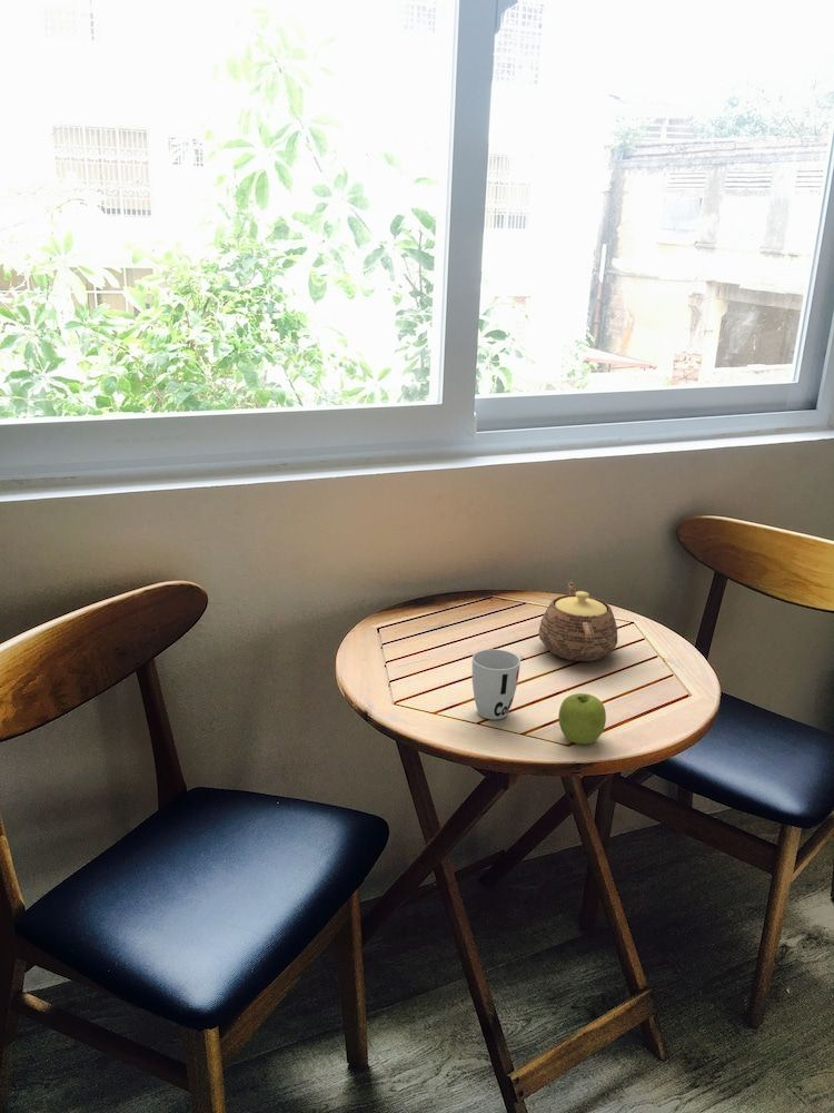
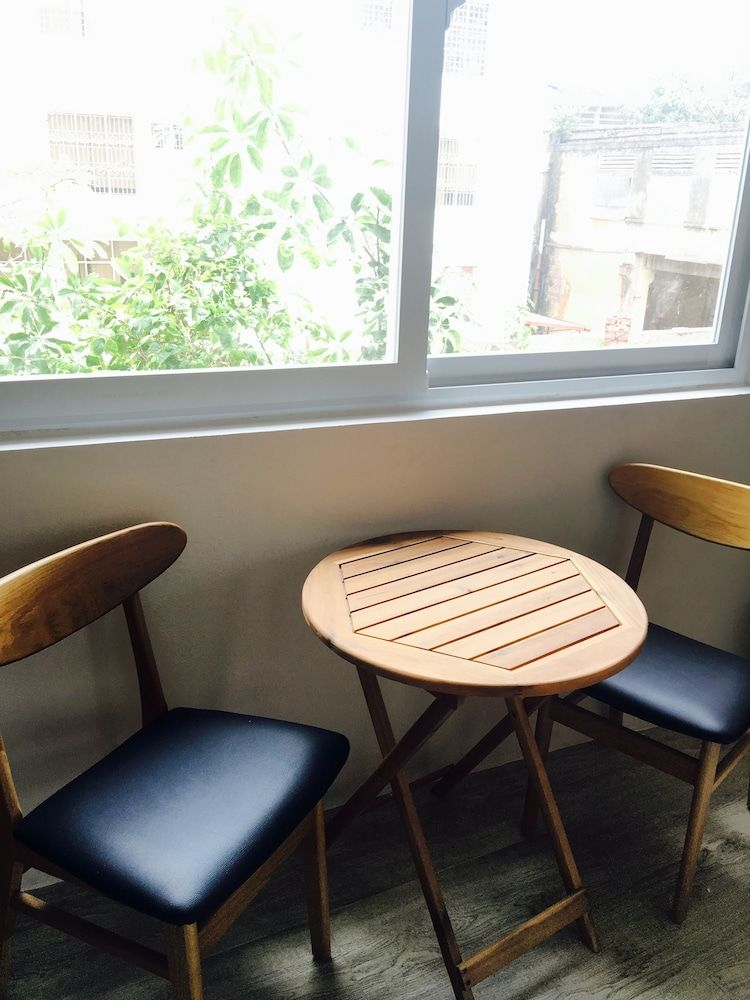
- fruit [557,692,607,745]
- teapot [537,580,618,662]
- cup [471,648,522,720]
